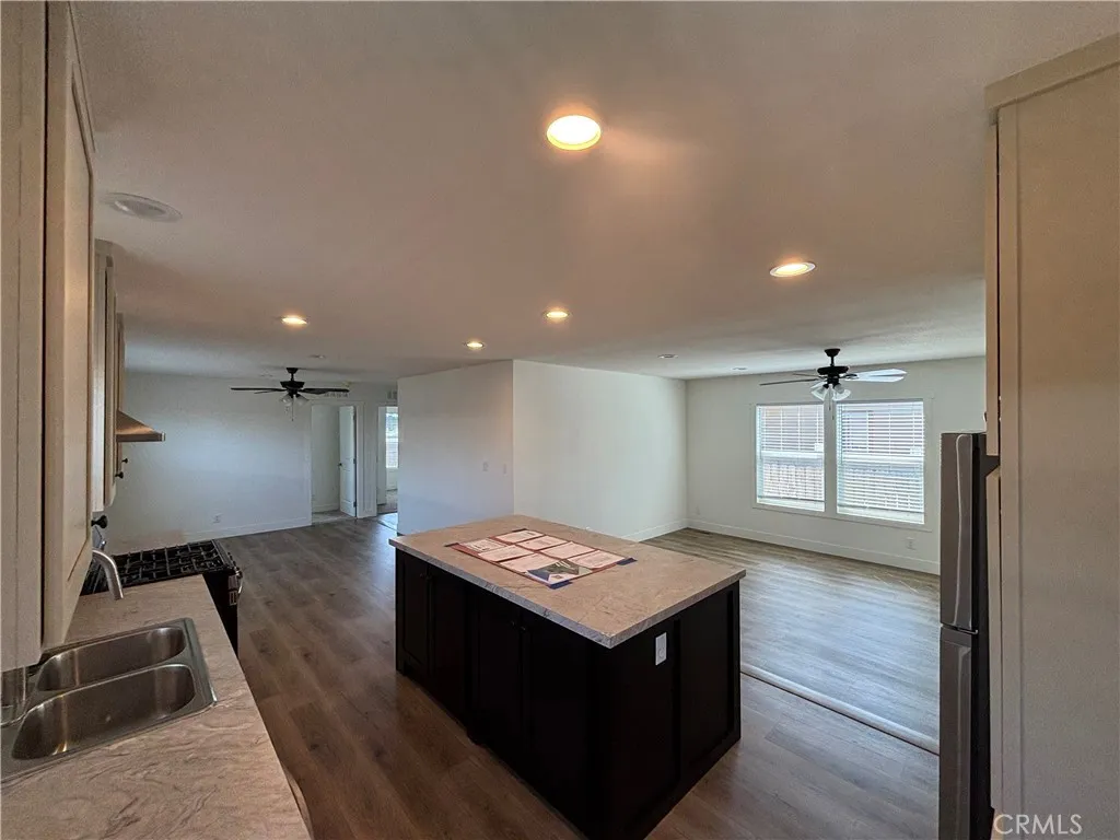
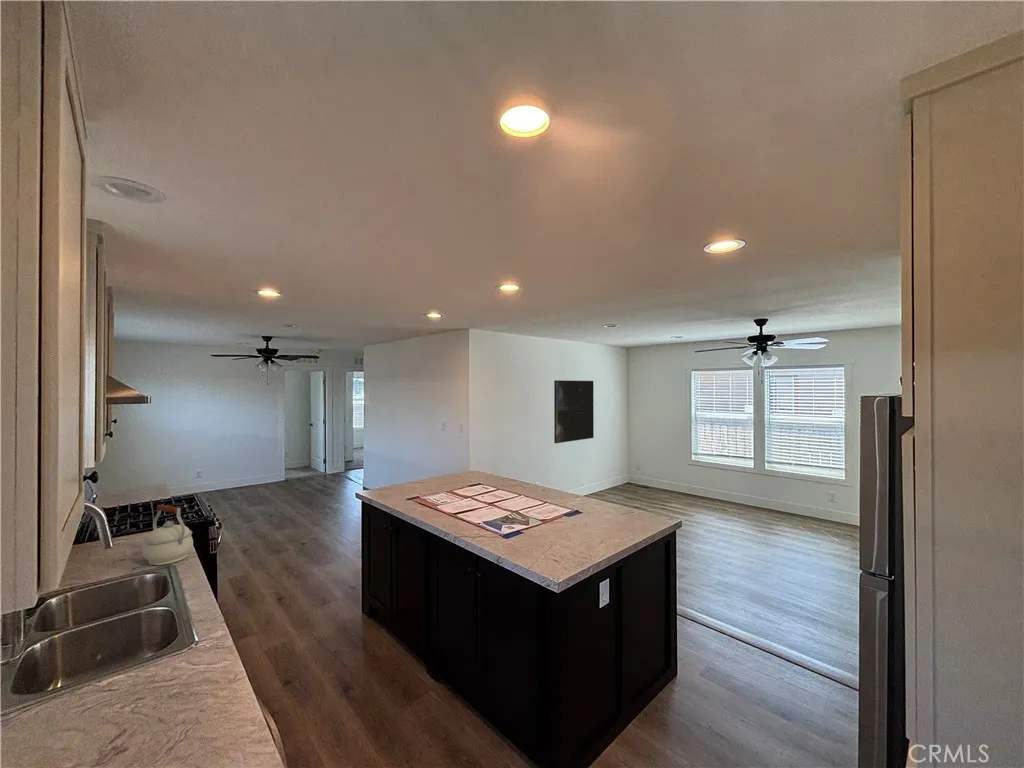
+ kettle [142,504,194,566]
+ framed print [553,379,595,444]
